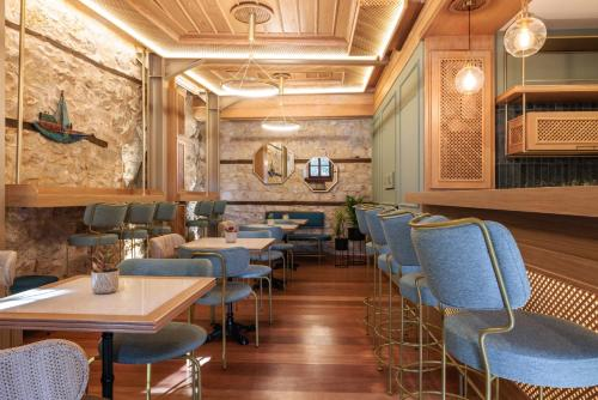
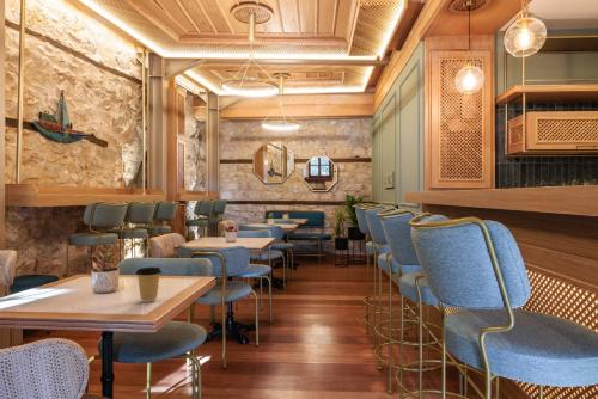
+ coffee cup [135,266,163,303]
